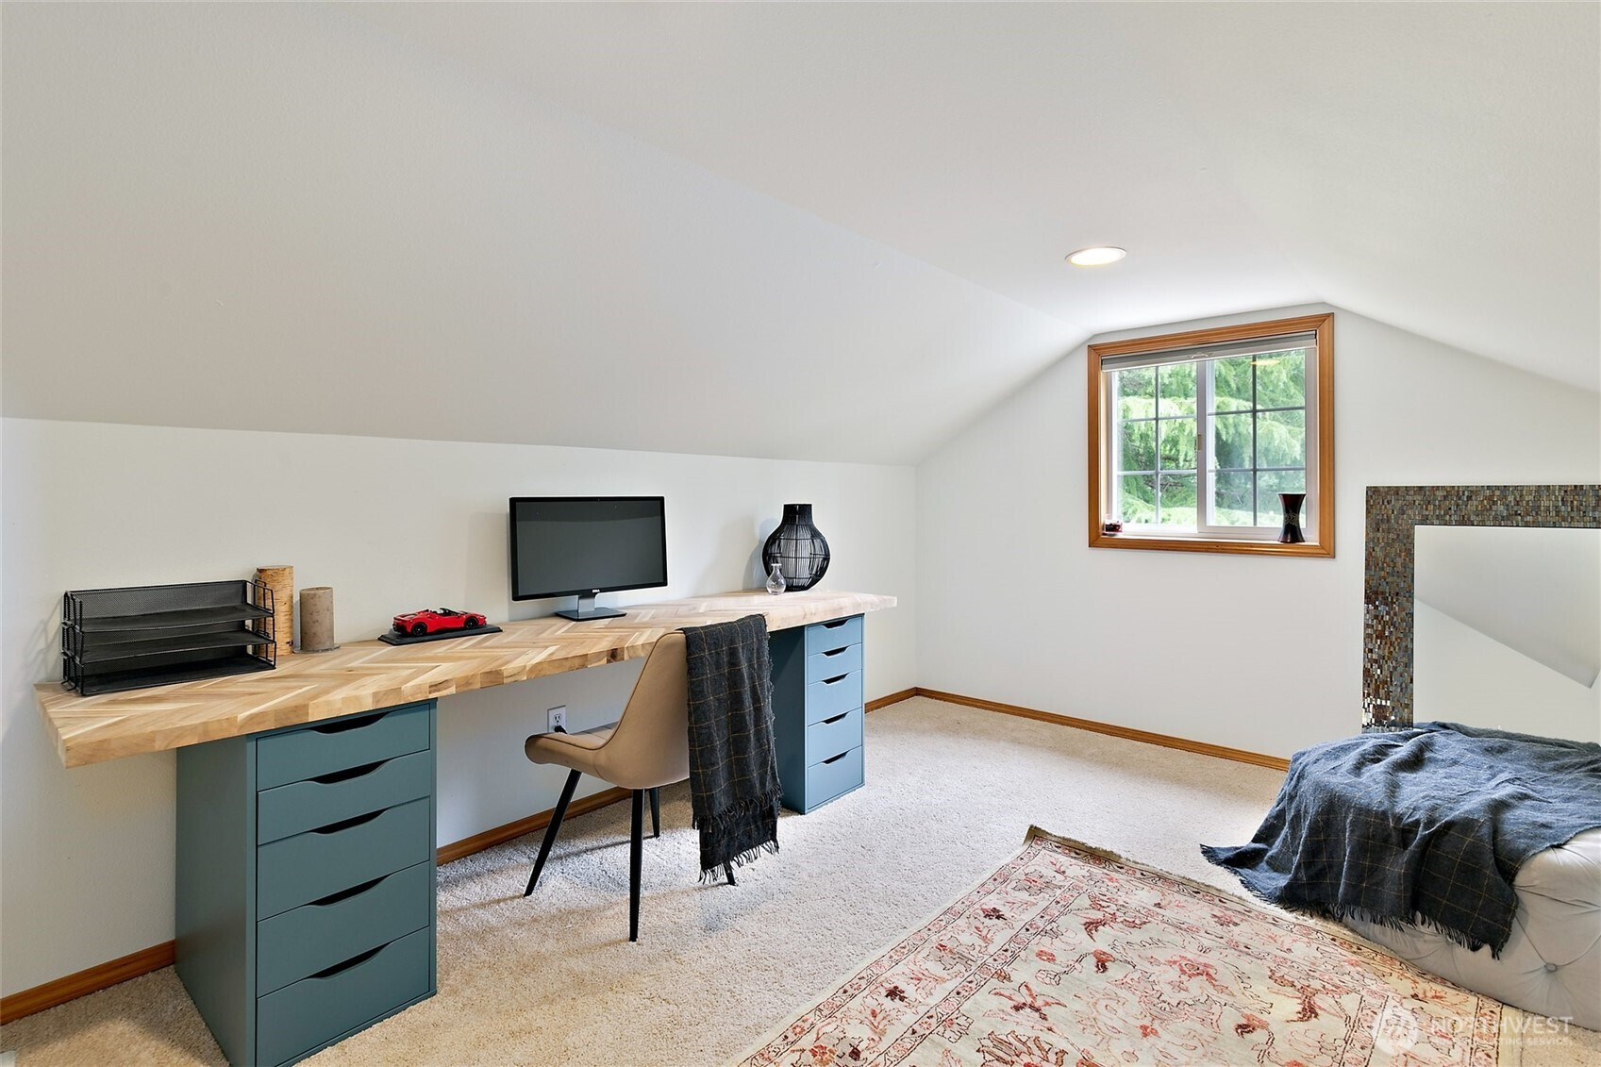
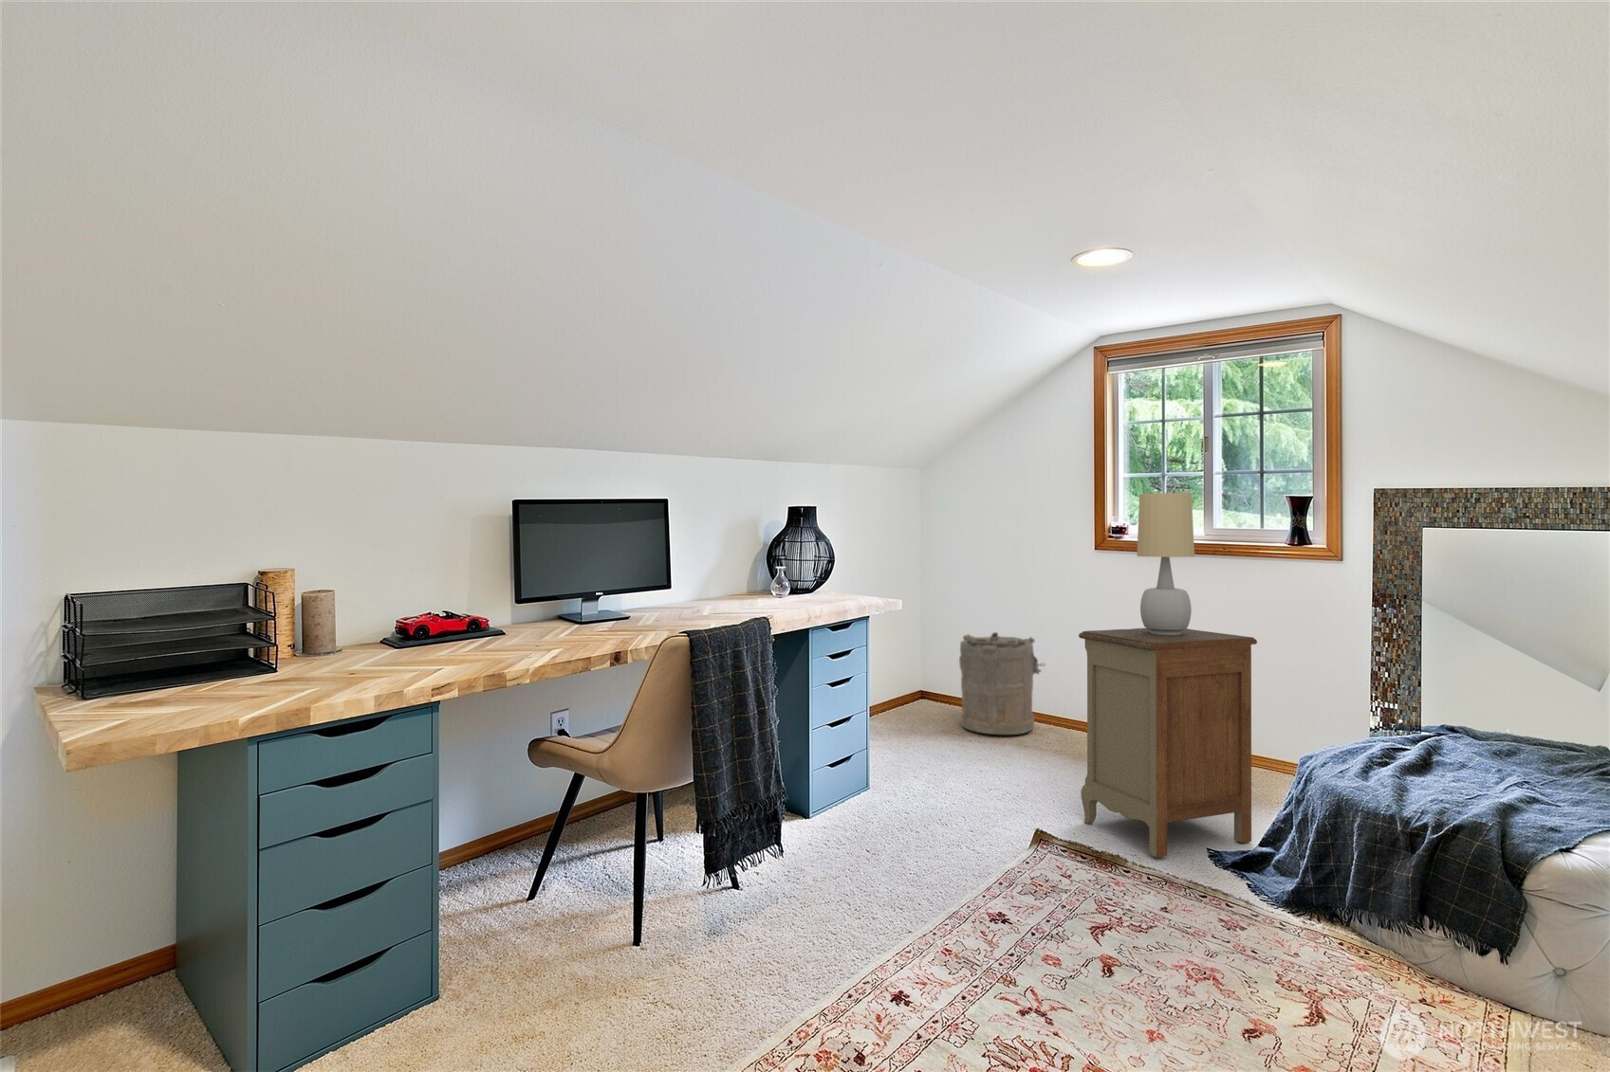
+ table lamp [1136,492,1196,635]
+ nightstand [1077,627,1258,858]
+ laundry hamper [959,632,1046,736]
